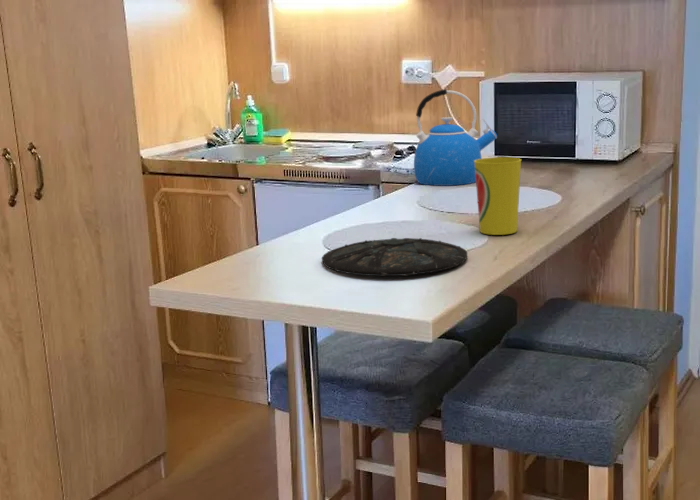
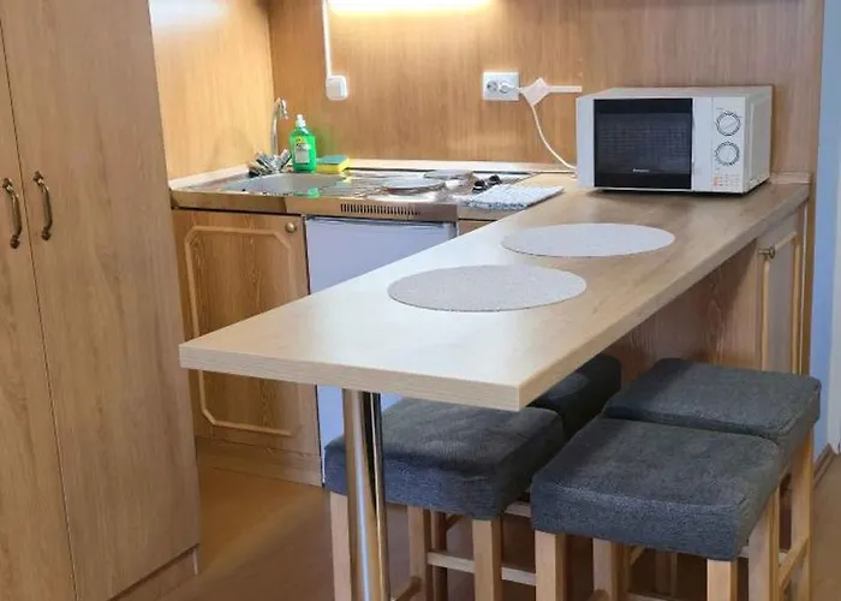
- plate [321,237,468,277]
- kettle [413,88,498,187]
- cup [474,156,522,236]
